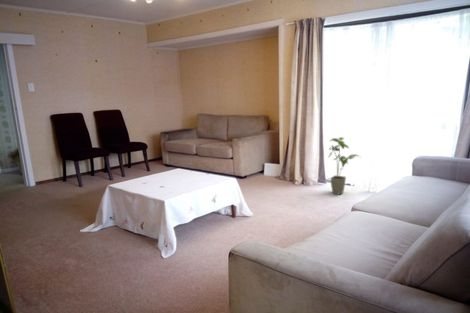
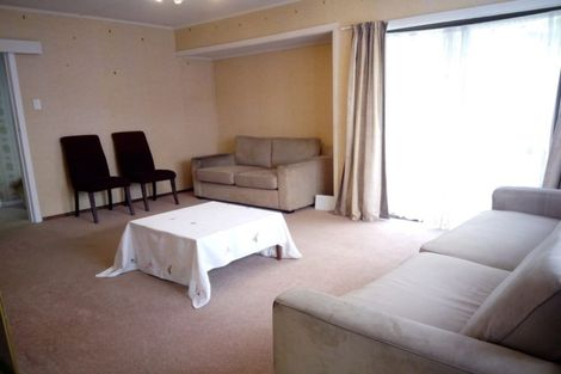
- house plant [328,136,361,196]
